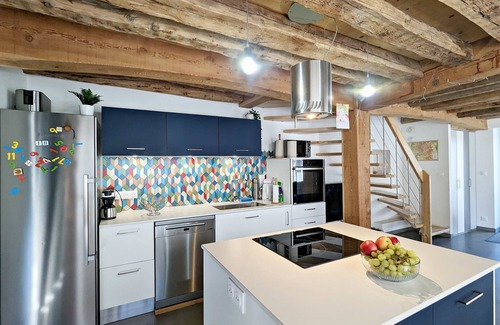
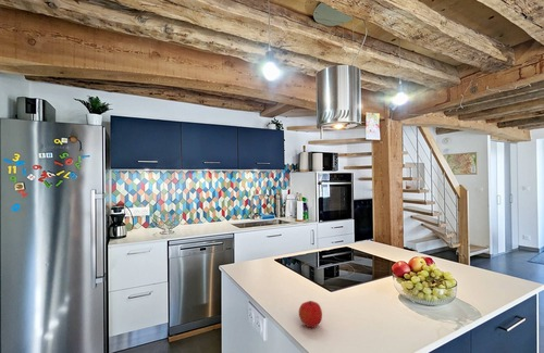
+ fruit [298,300,323,328]
